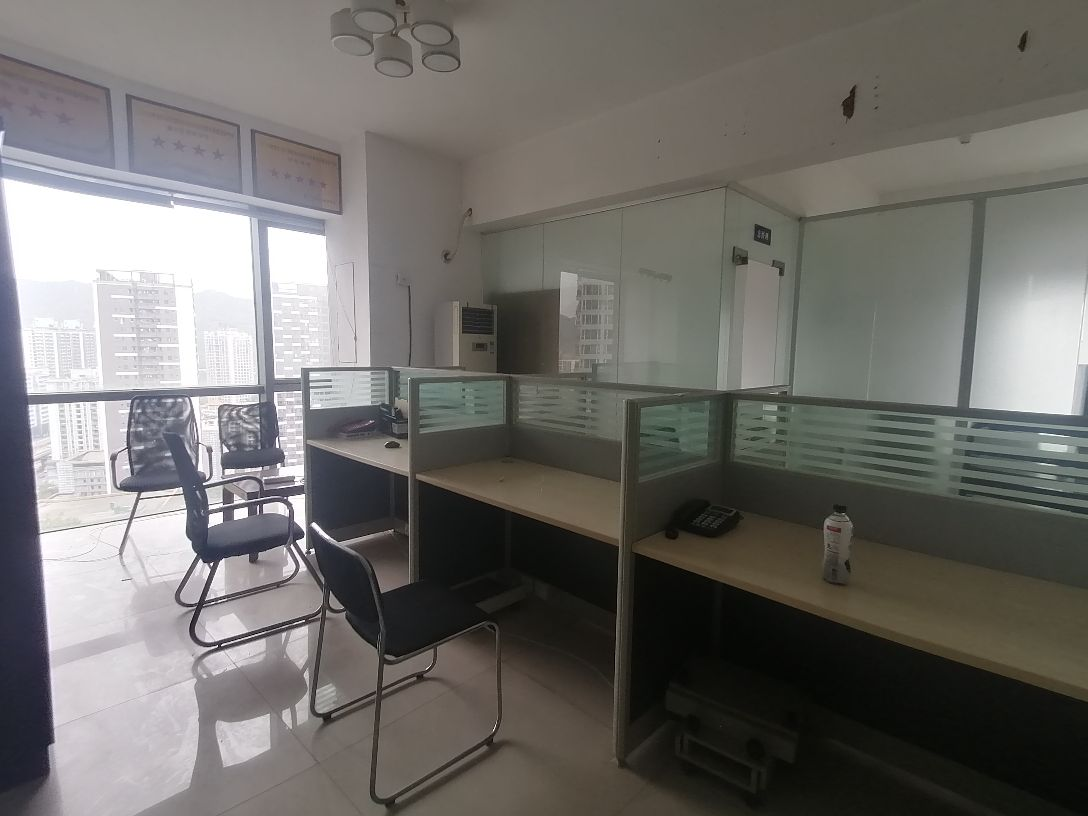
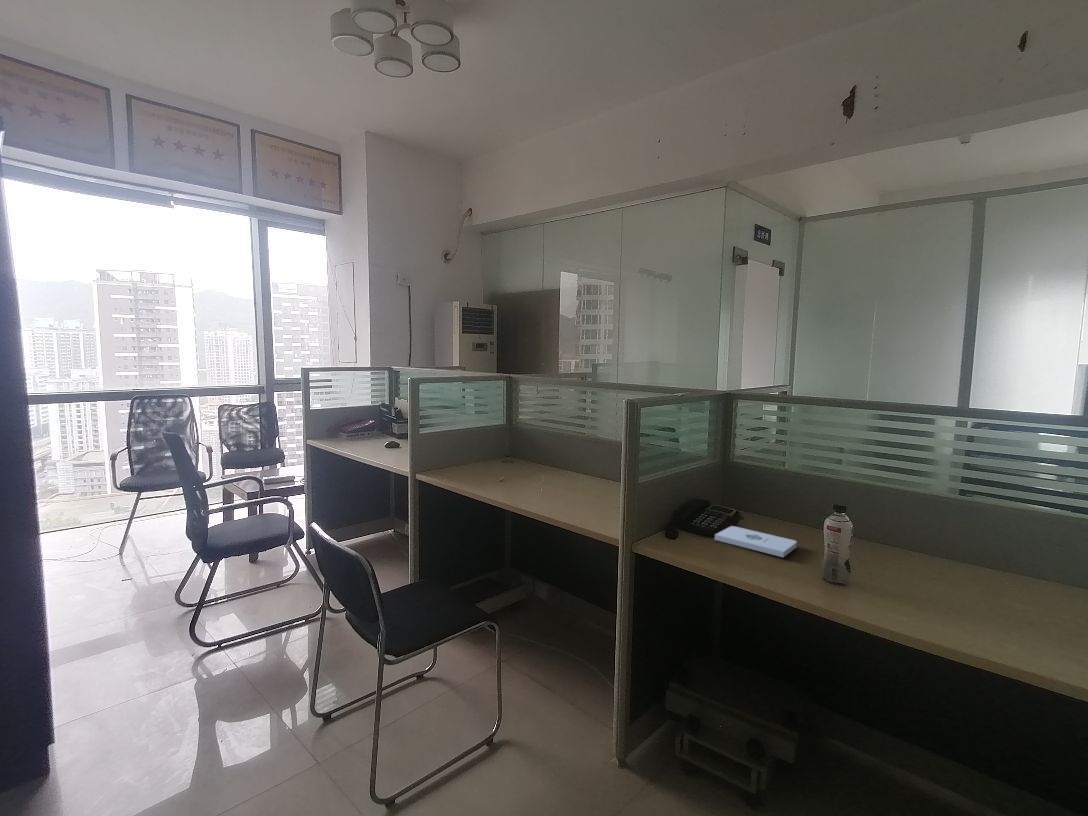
+ notepad [714,525,798,558]
